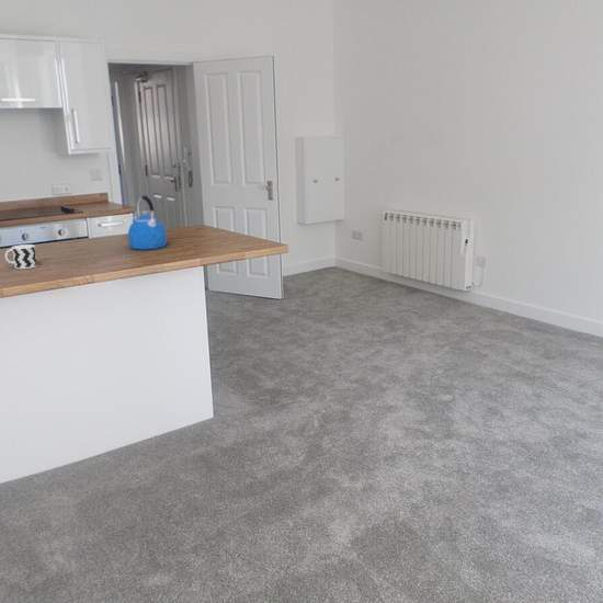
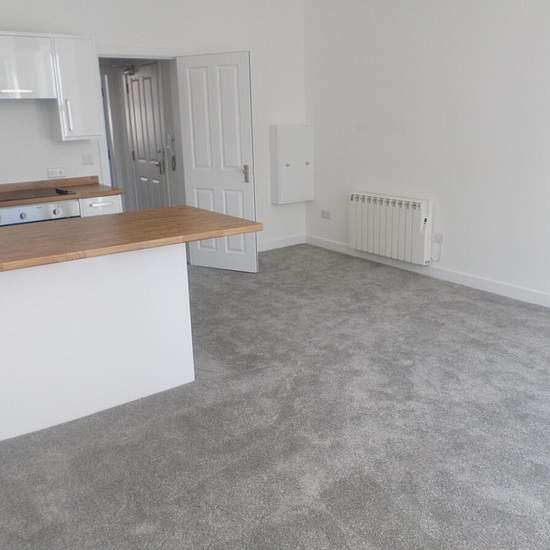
- kettle [127,195,168,251]
- cup [4,243,38,270]
